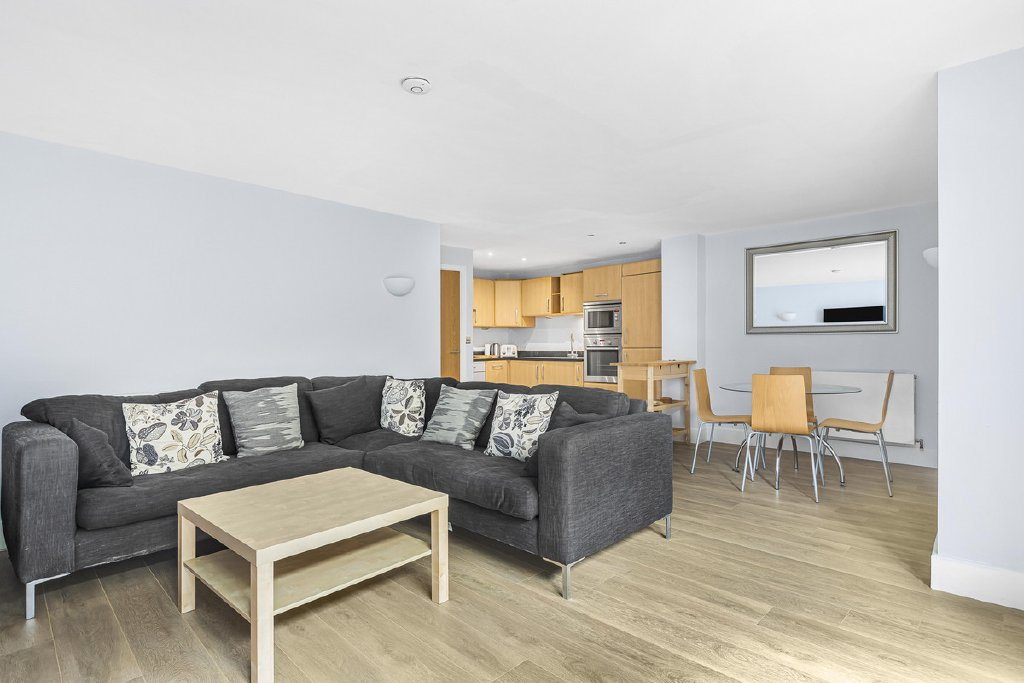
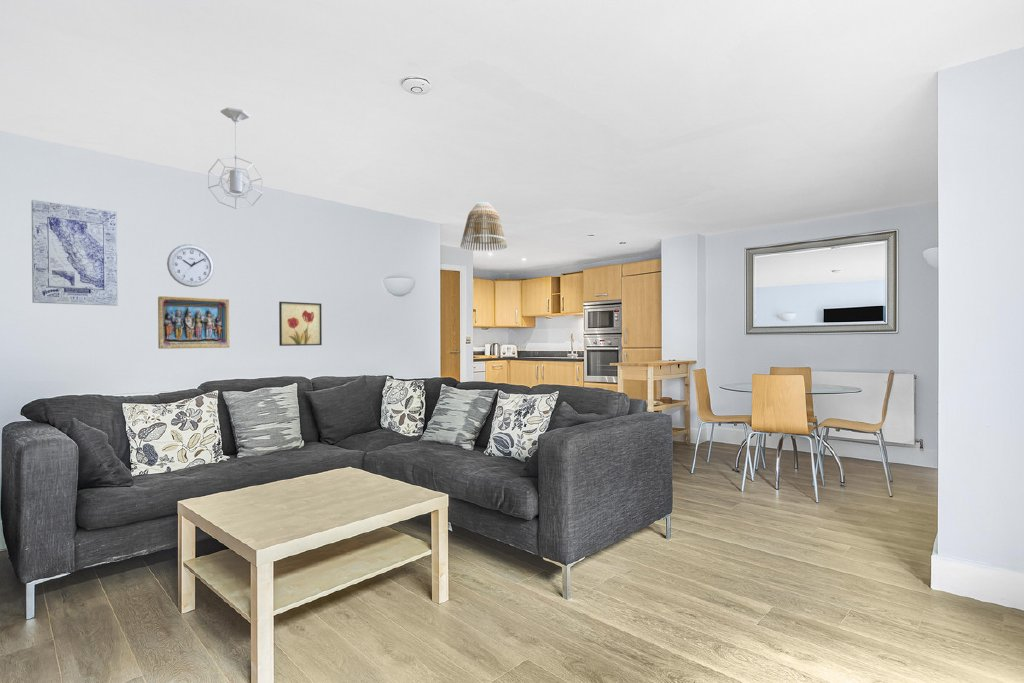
+ wall clock [166,243,215,288]
+ relief panel [157,295,231,350]
+ pendant light [207,107,264,210]
+ wall art [31,199,119,307]
+ lamp shade [459,201,508,252]
+ wall art [278,301,323,347]
